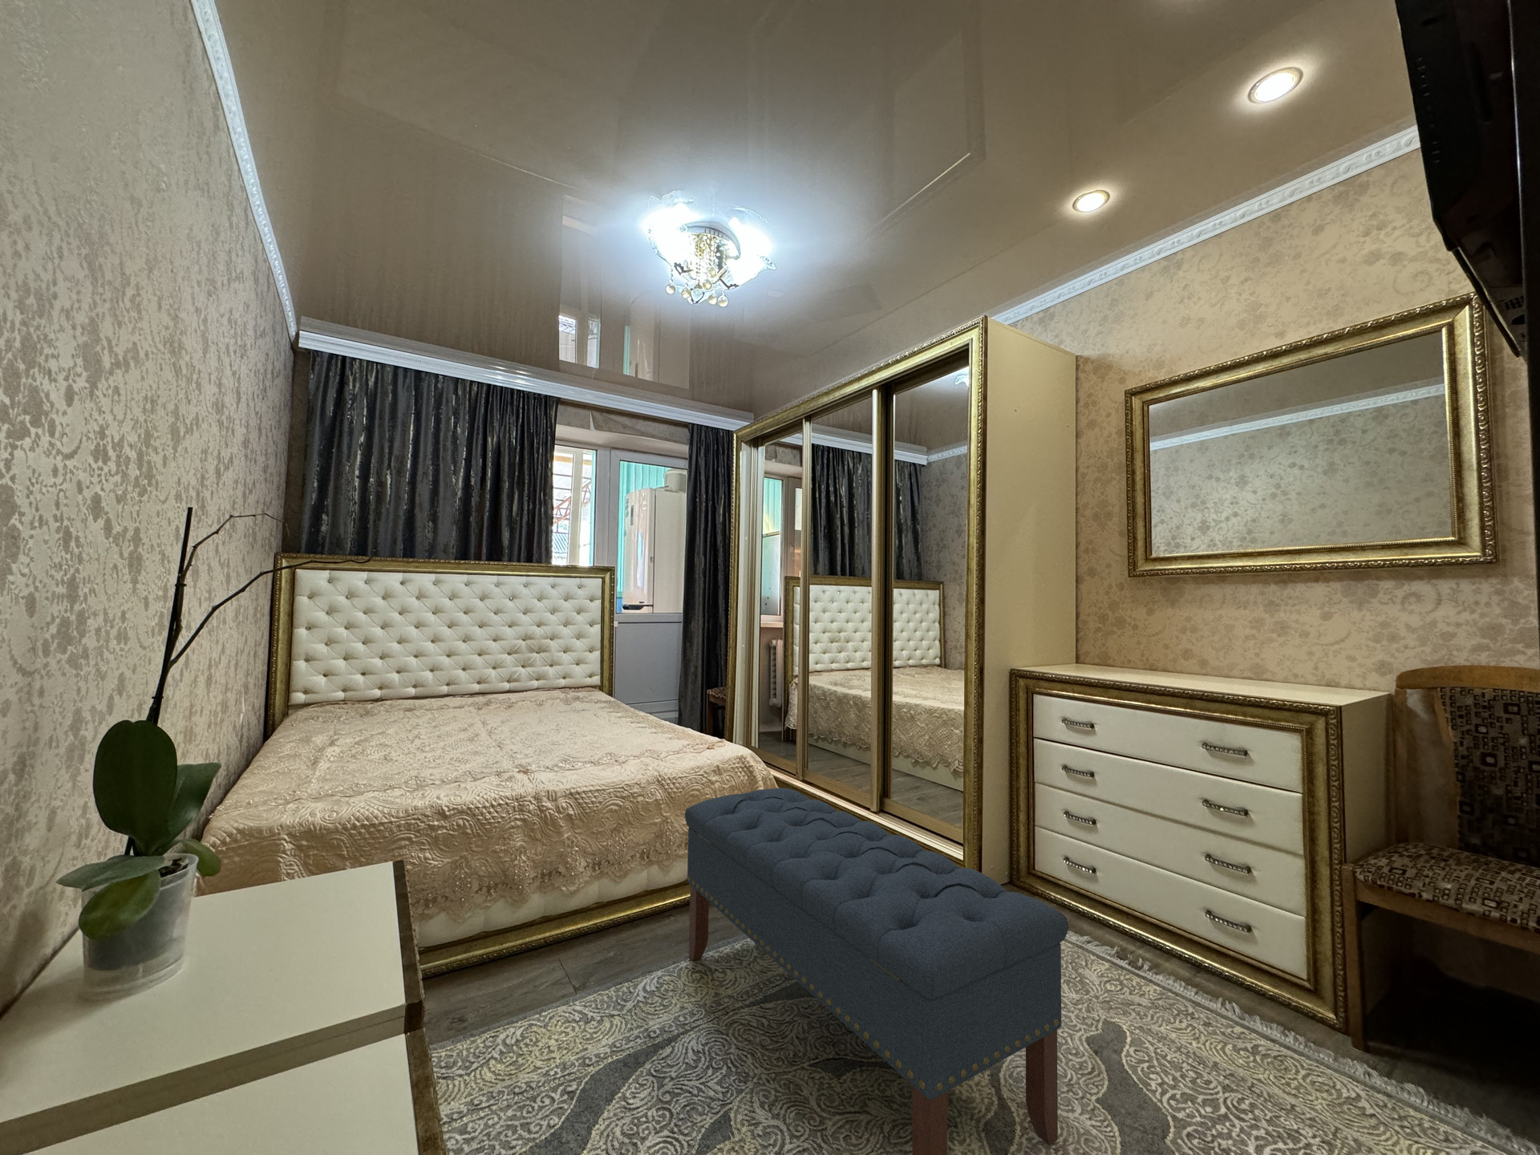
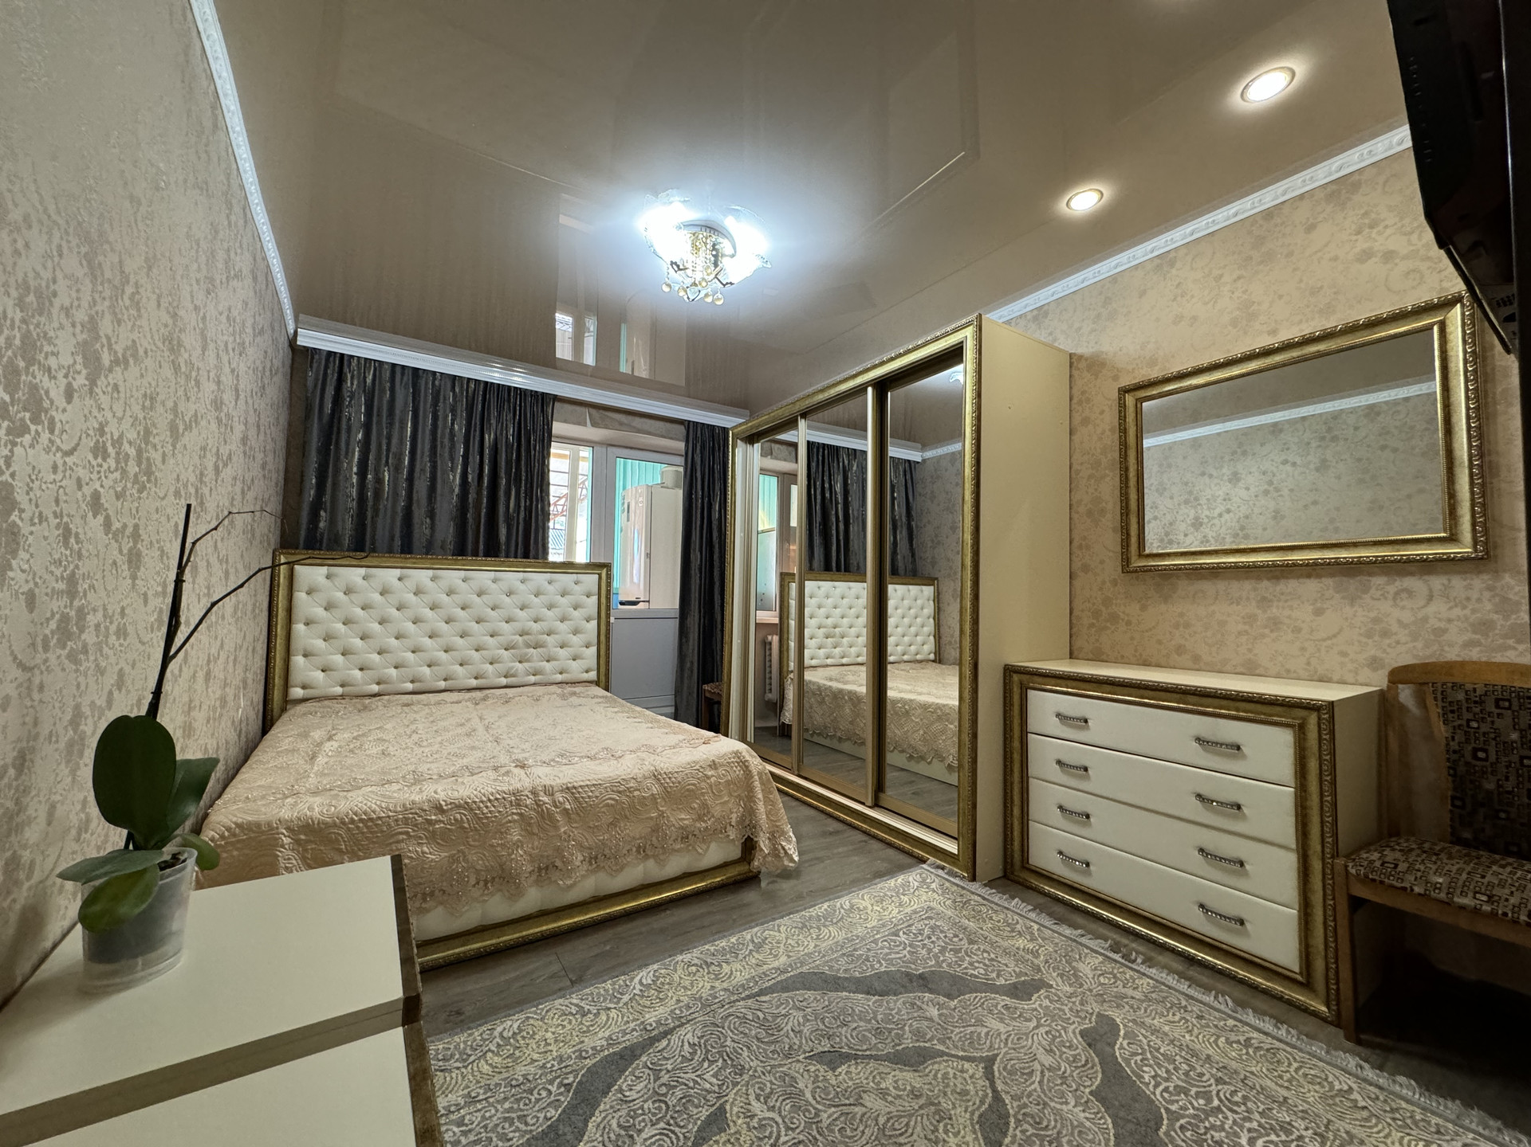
- bench [684,787,1070,1155]
